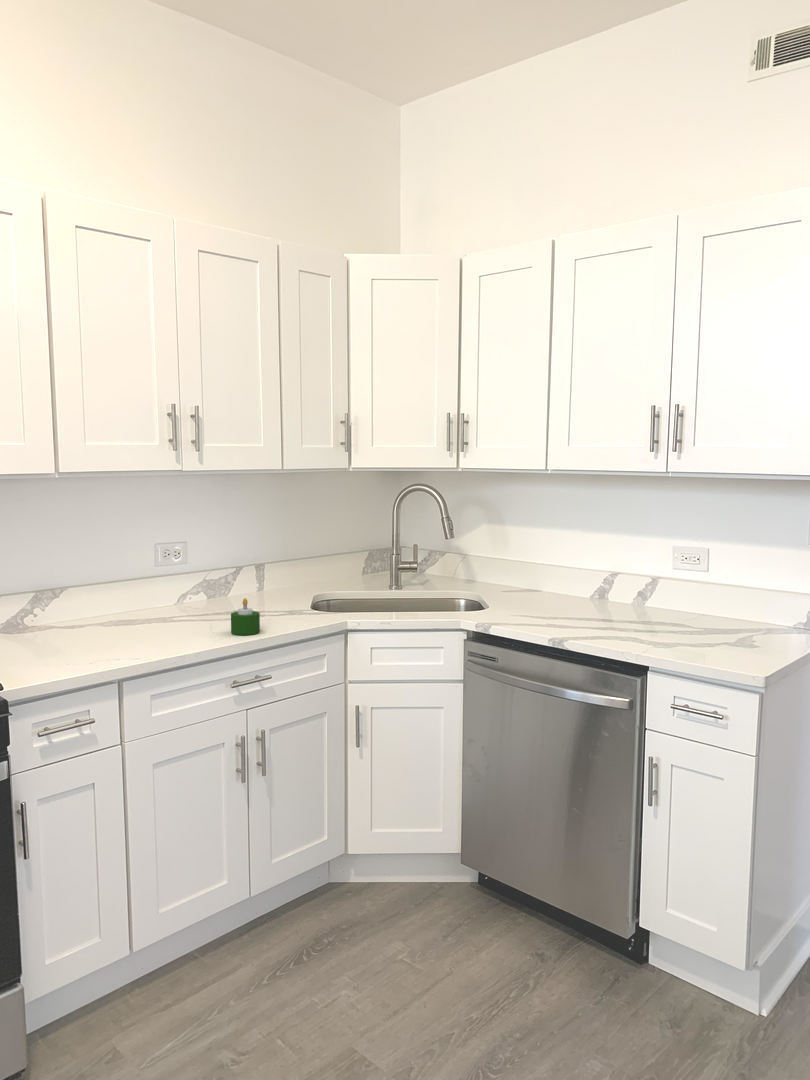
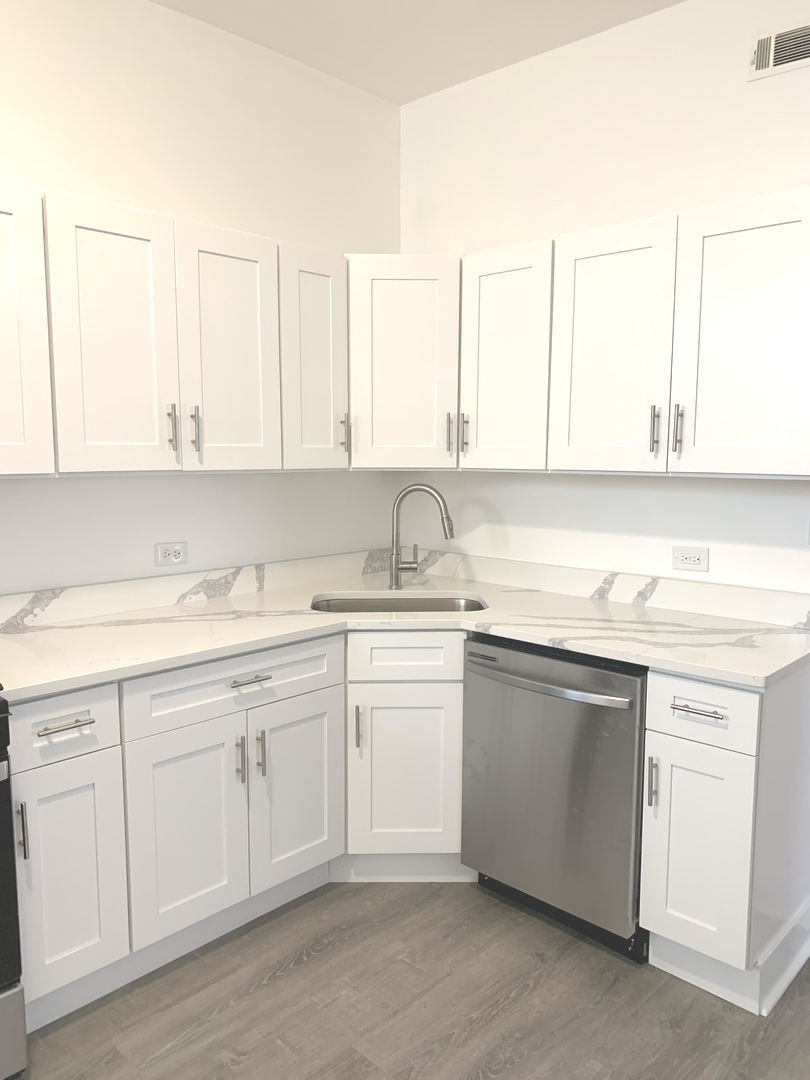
- candle [230,597,261,636]
